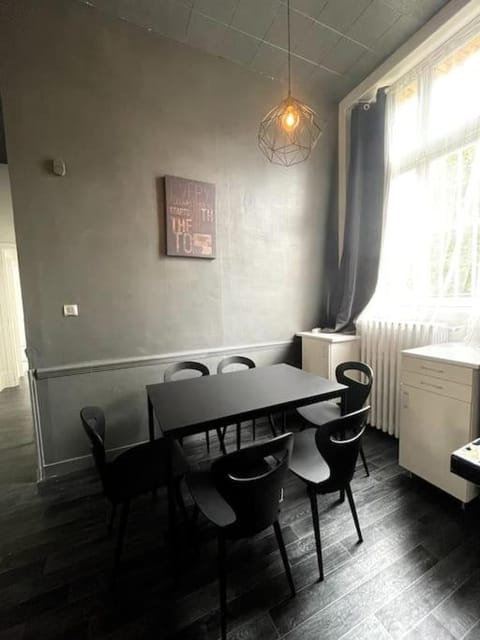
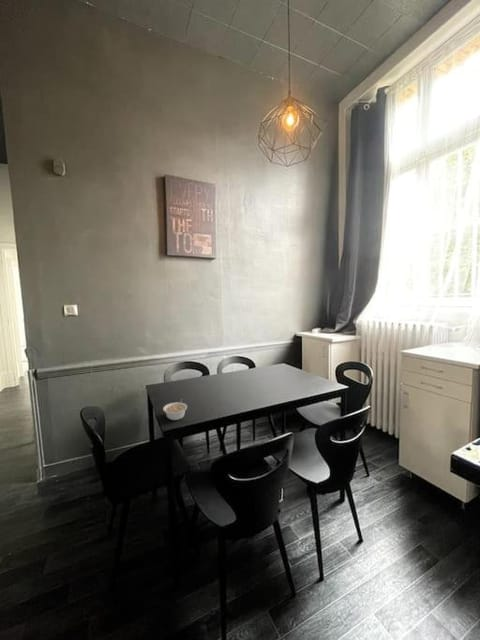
+ legume [162,398,188,421]
